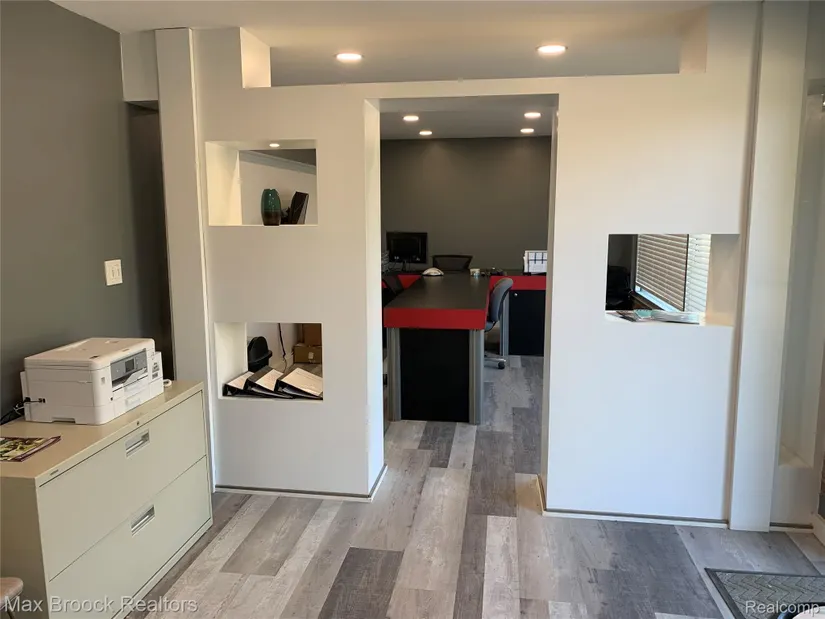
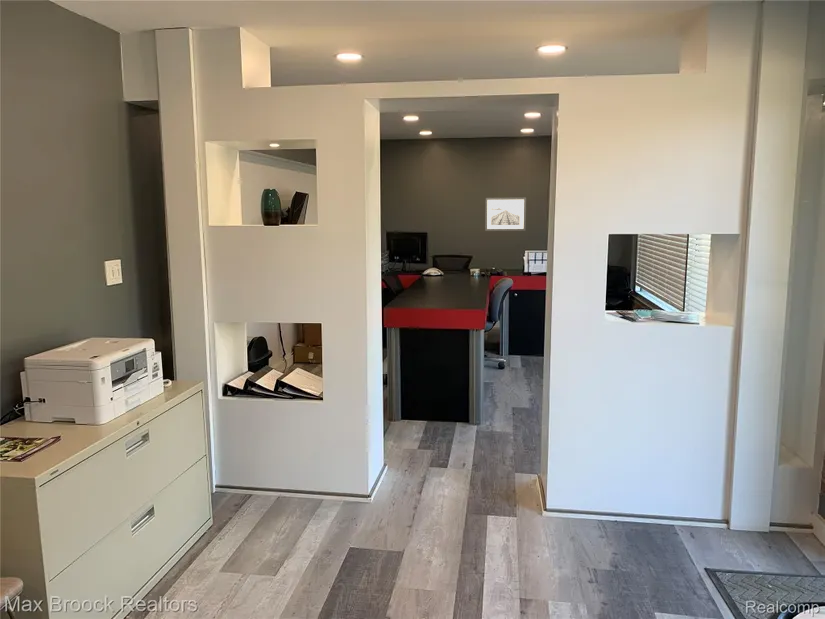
+ wall art [484,196,527,232]
